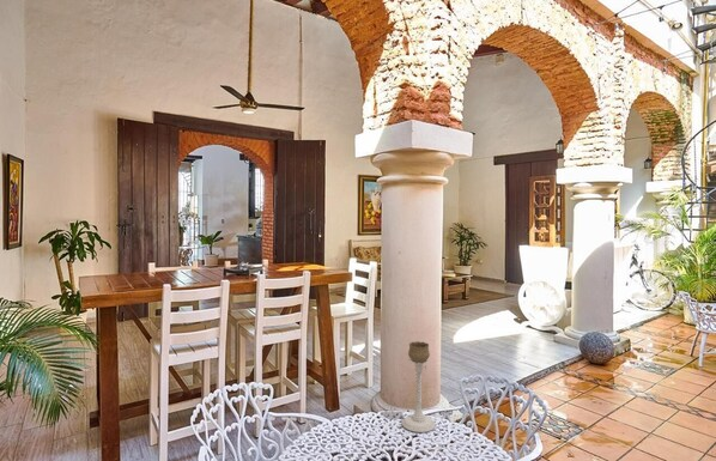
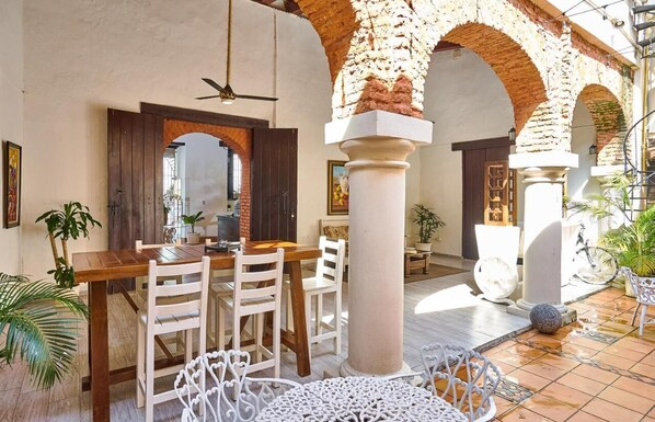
- candle holder [401,340,436,433]
